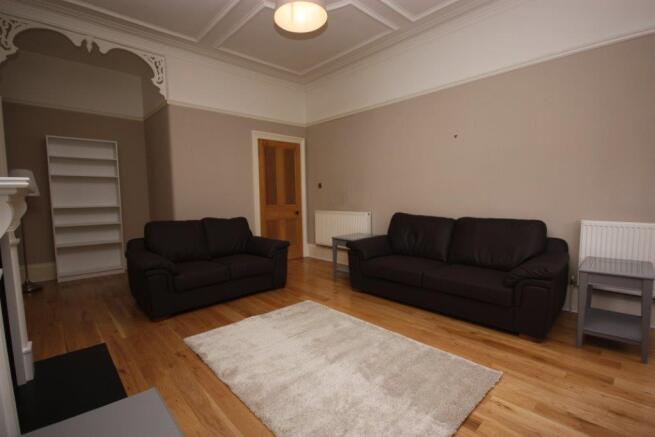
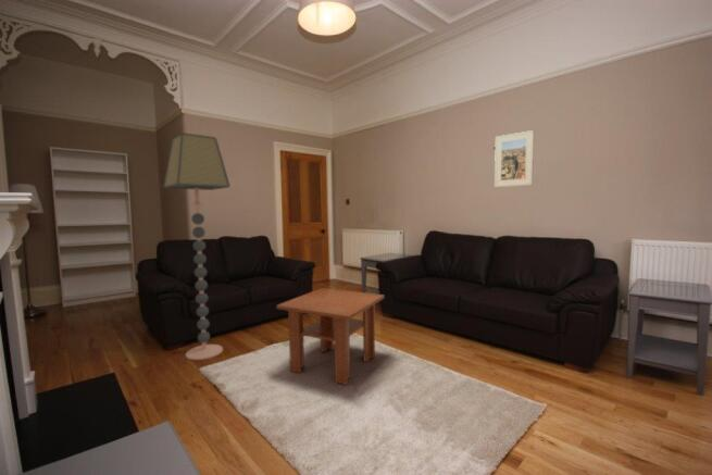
+ coffee table [275,287,386,386]
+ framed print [494,129,535,188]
+ floor lamp [162,132,232,361]
